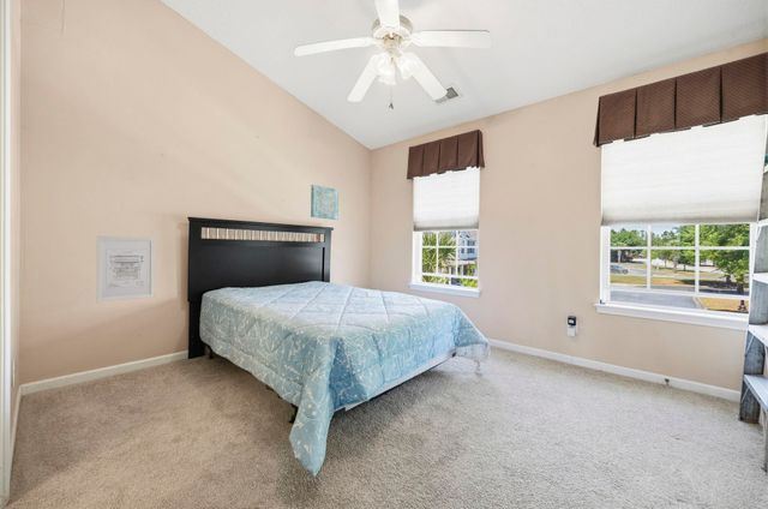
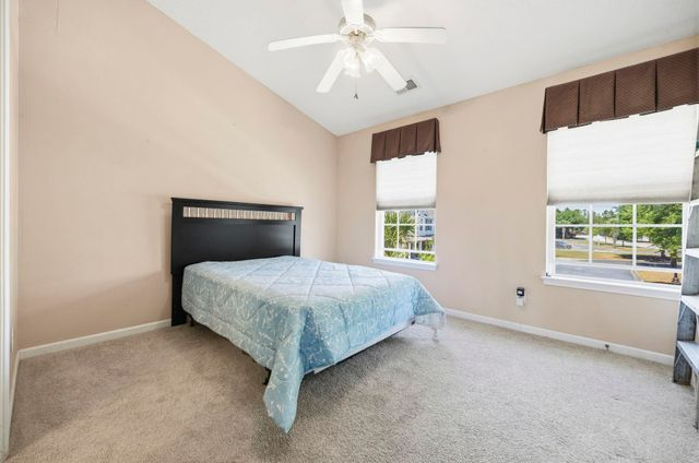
- wall art [310,184,340,221]
- wall art [95,234,156,304]
